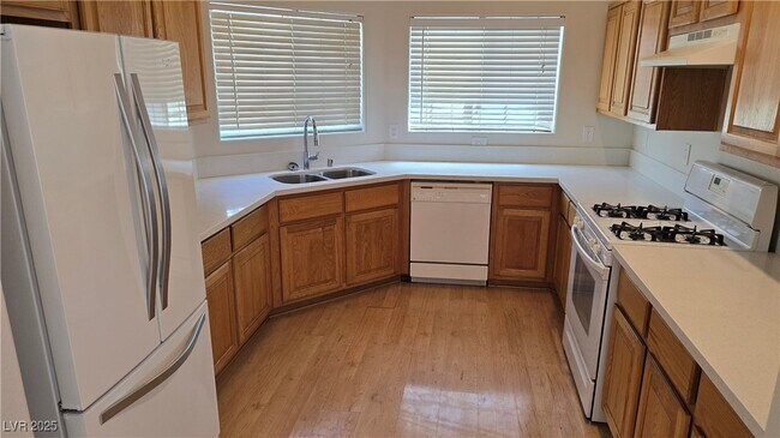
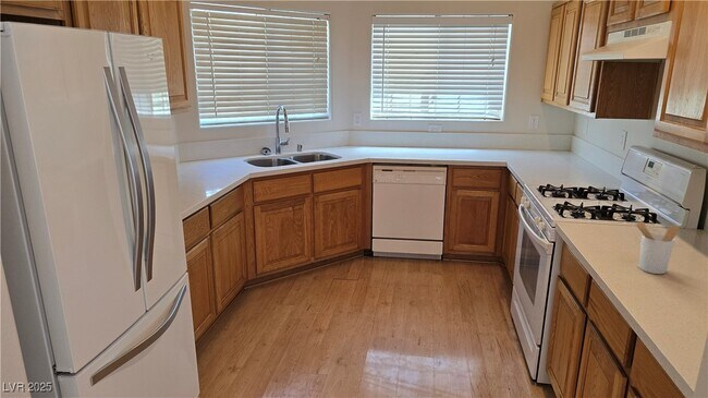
+ utensil holder [633,220,681,275]
